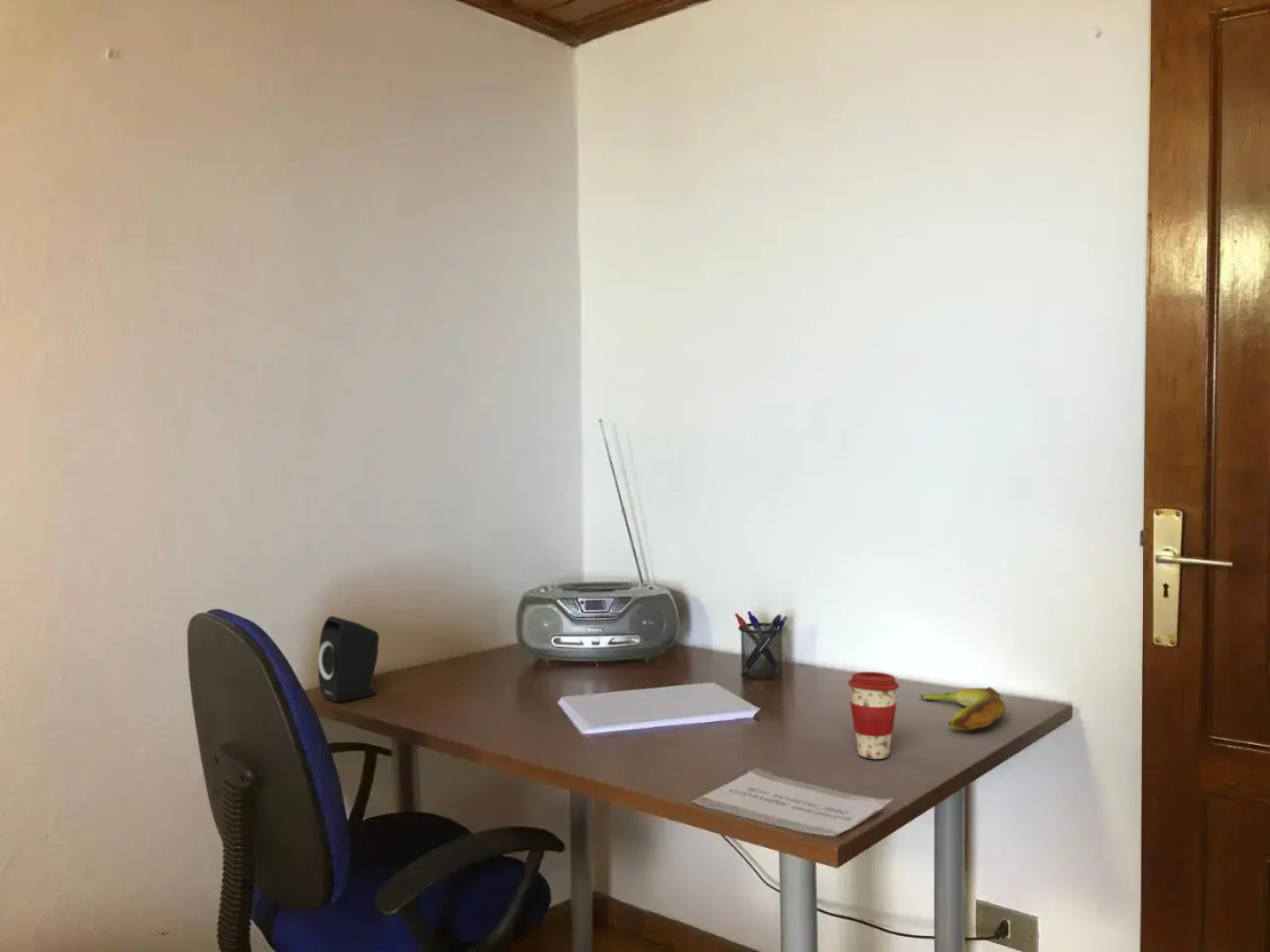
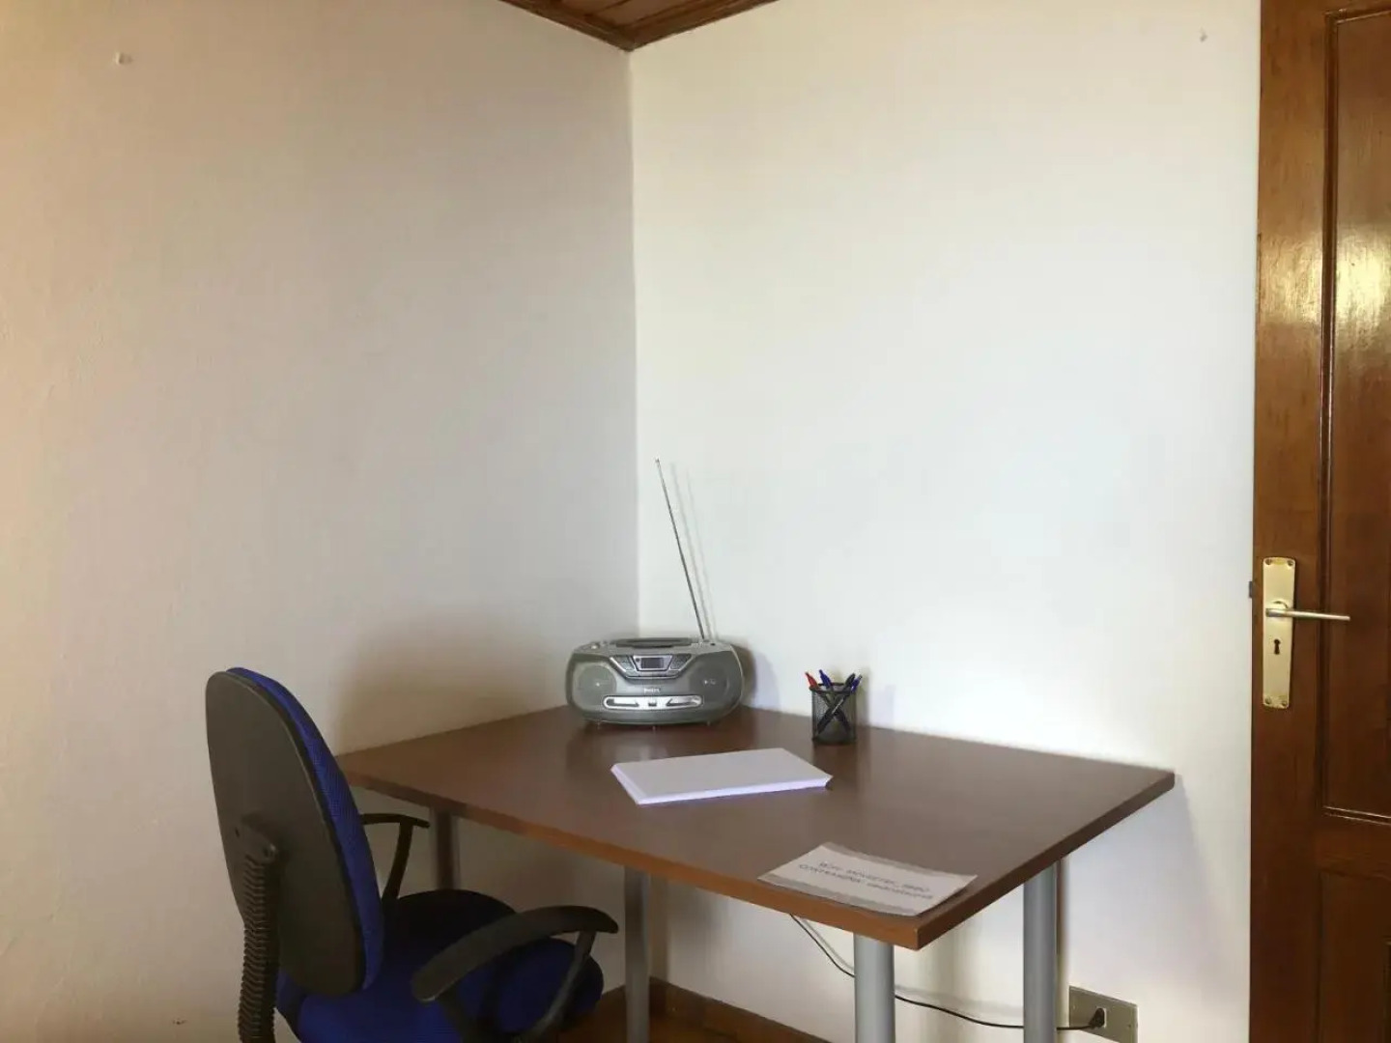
- coffee cup [847,671,900,760]
- speaker [317,615,380,703]
- banana [919,686,1006,731]
